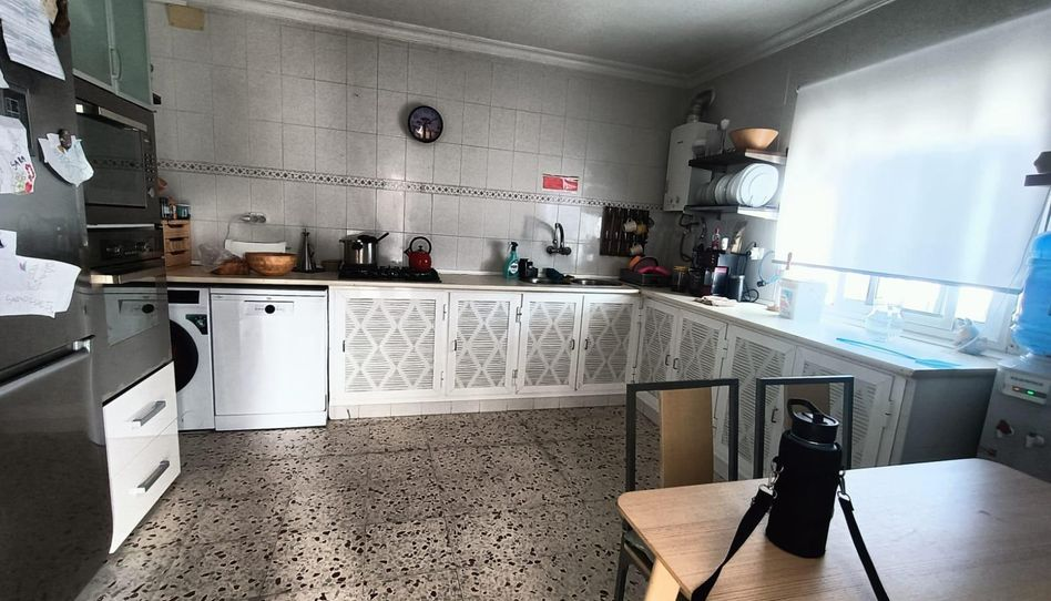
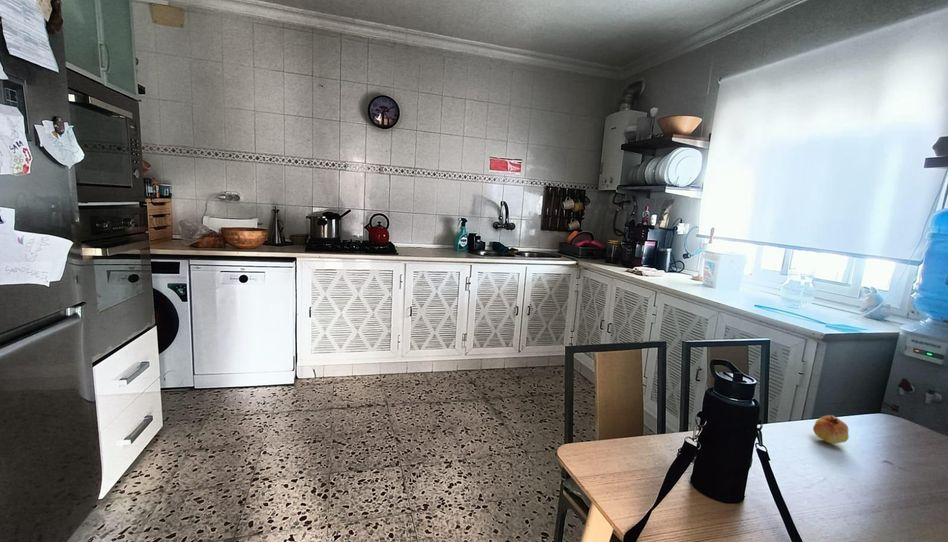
+ fruit [812,414,850,445]
